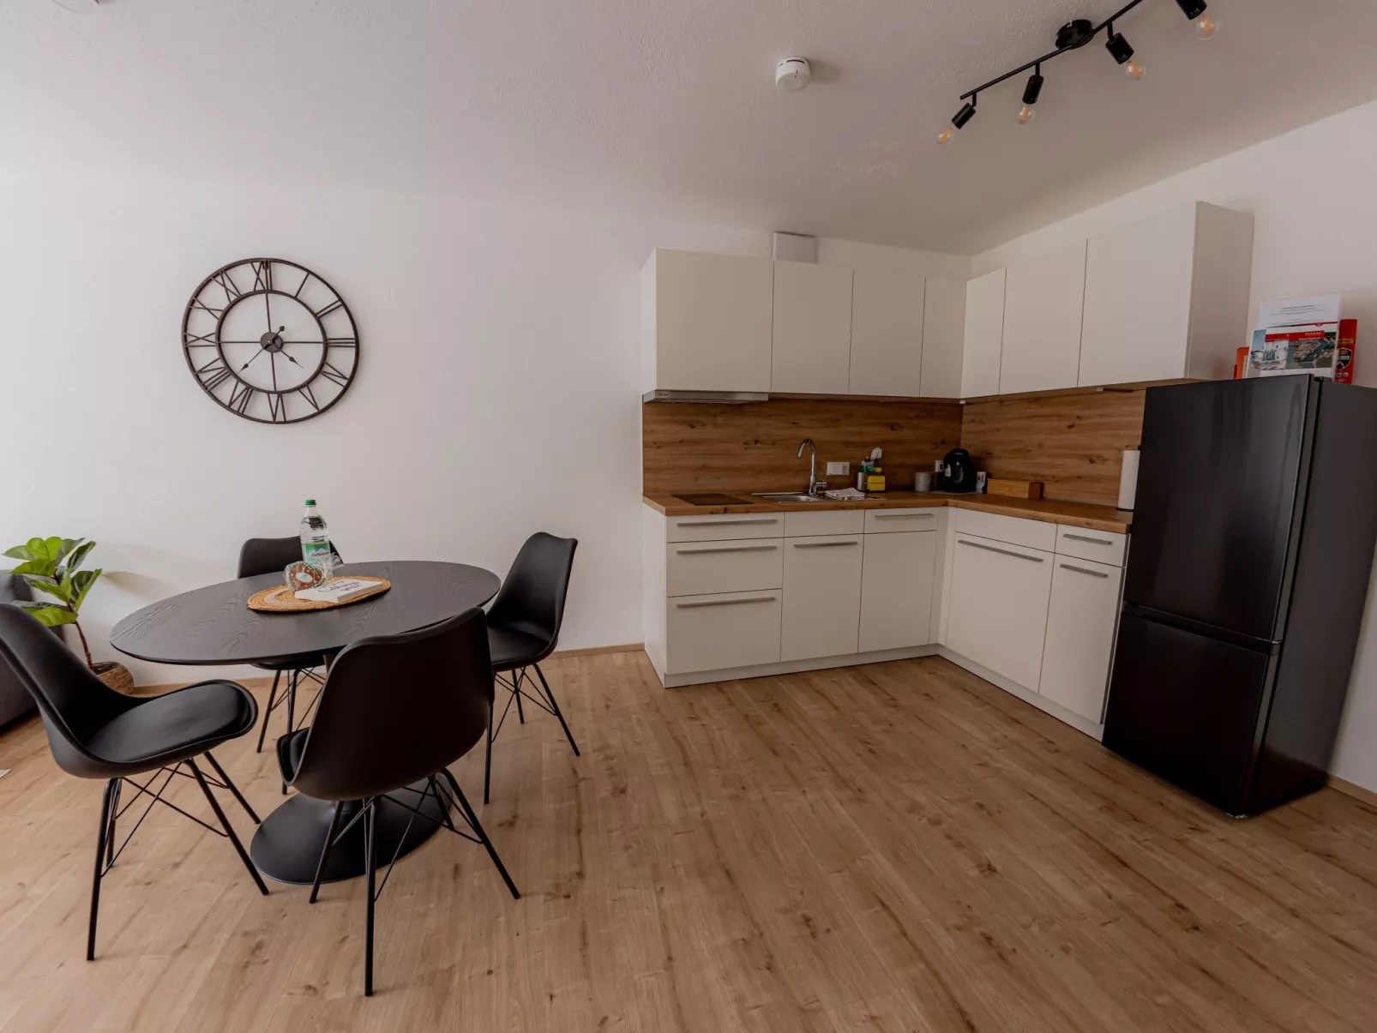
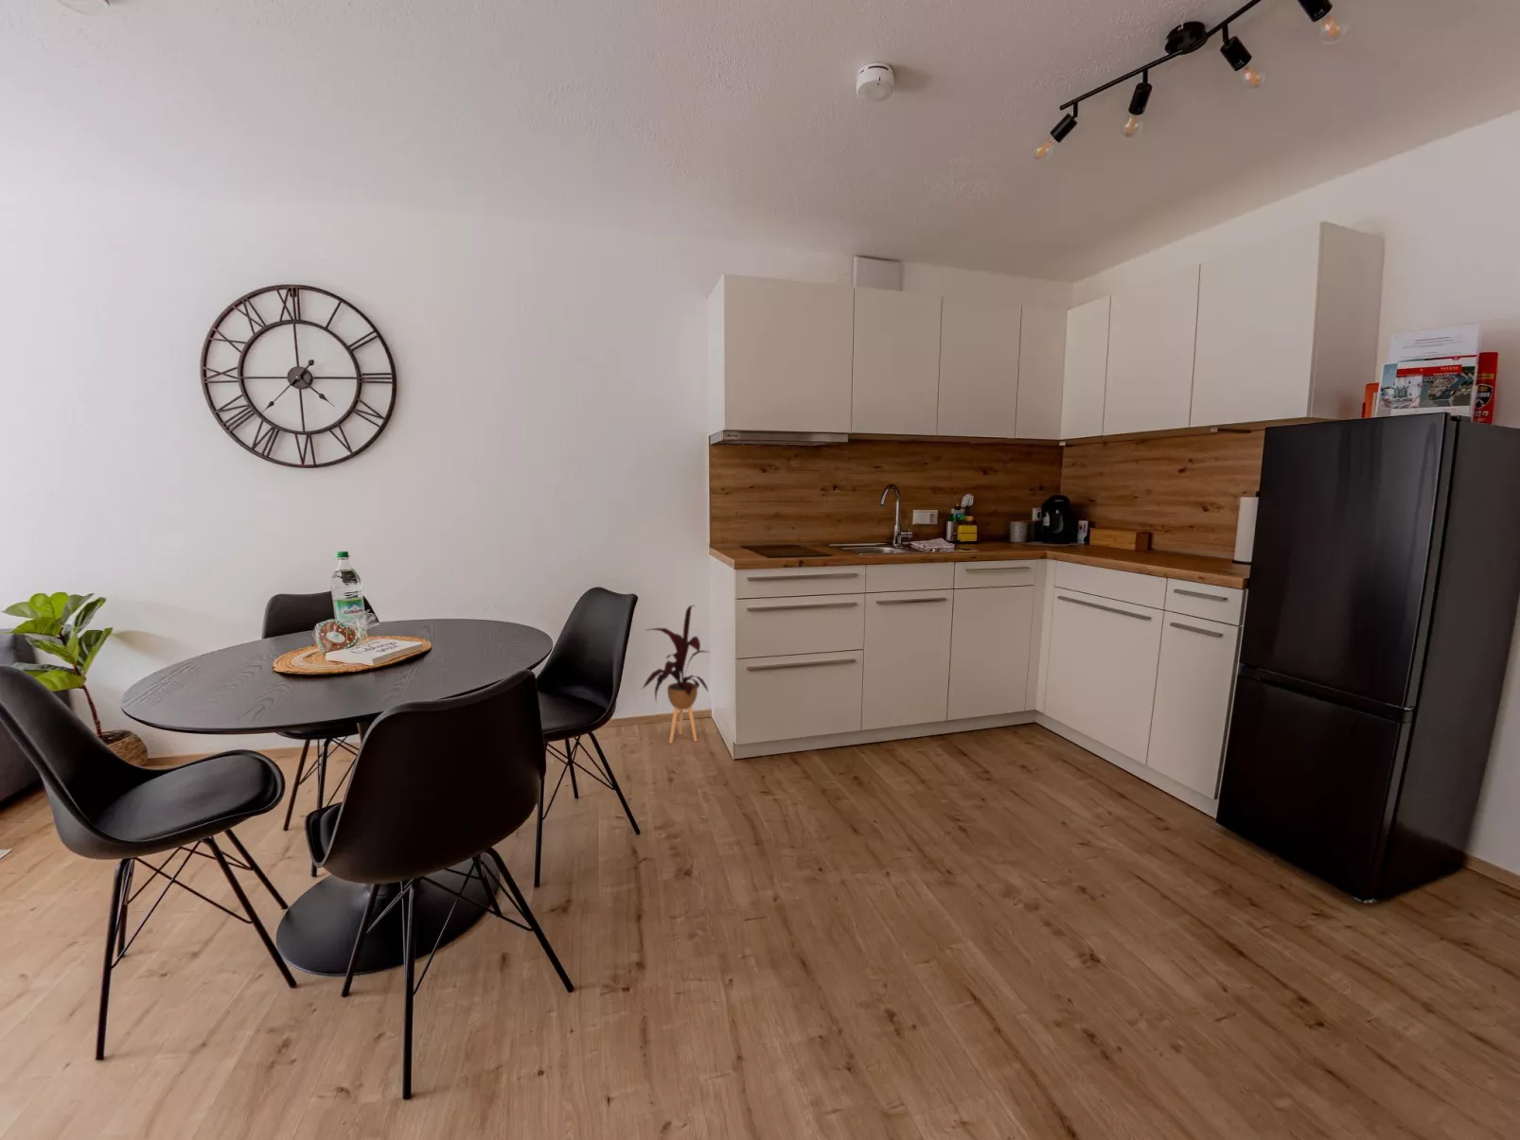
+ house plant [641,605,711,745]
